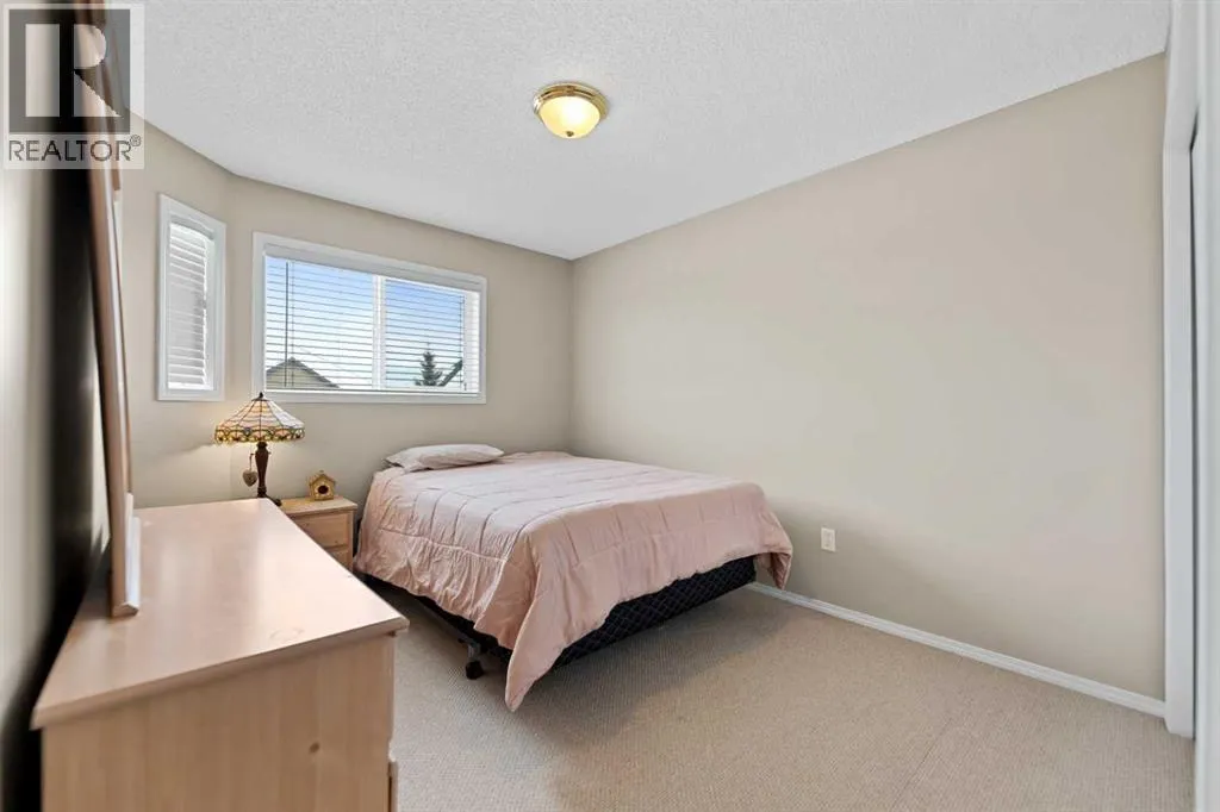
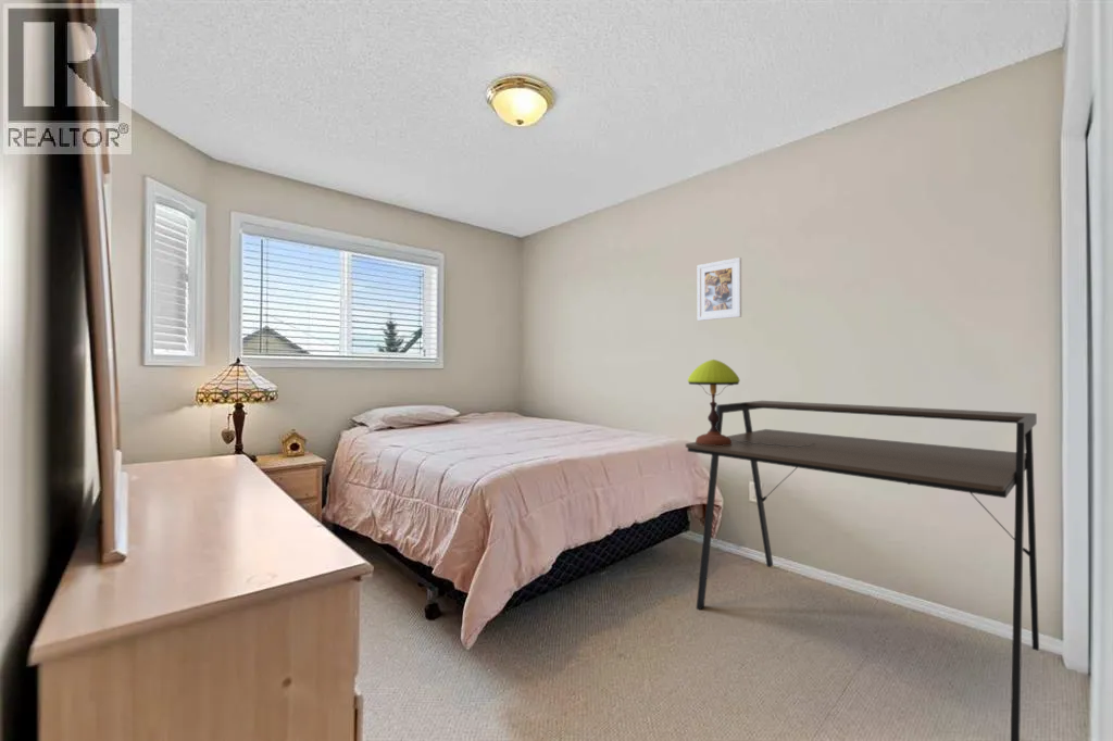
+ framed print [696,256,742,322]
+ table lamp [687,359,812,448]
+ desk [685,400,1040,741]
